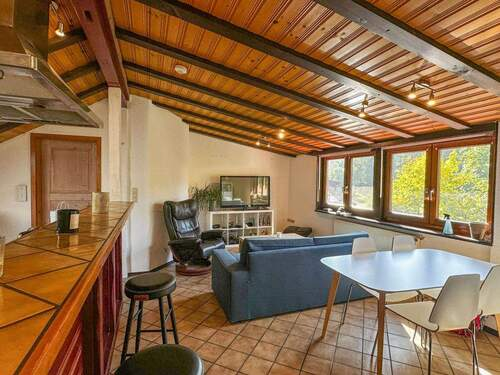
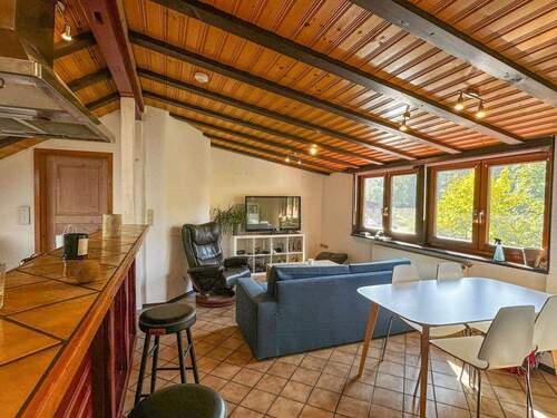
+ fruit [72,259,102,284]
